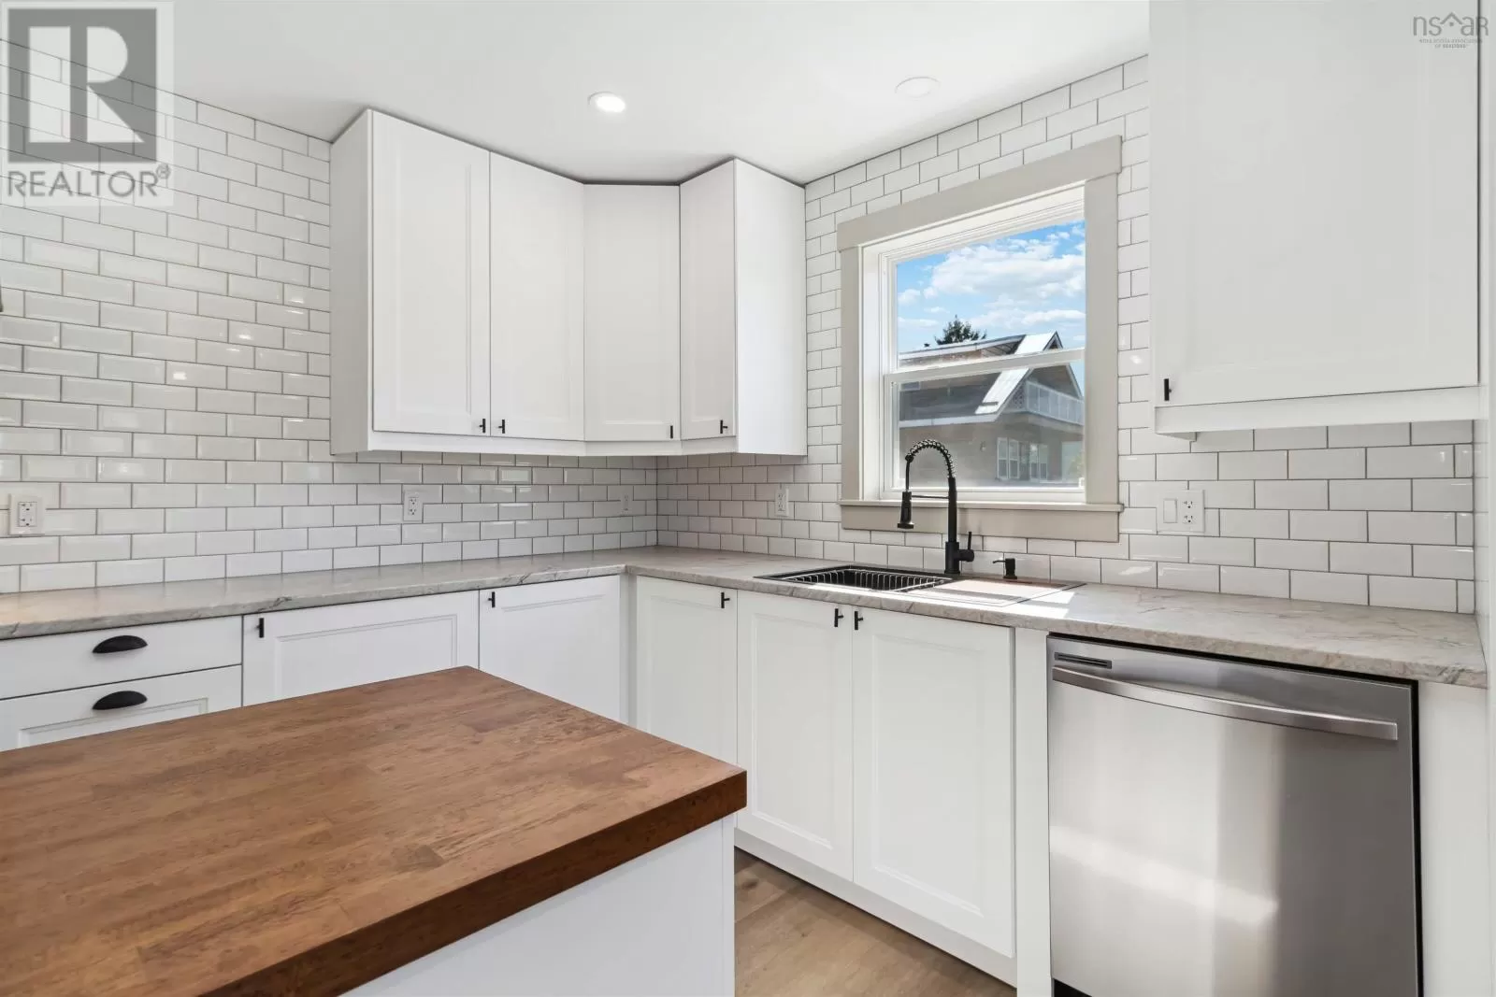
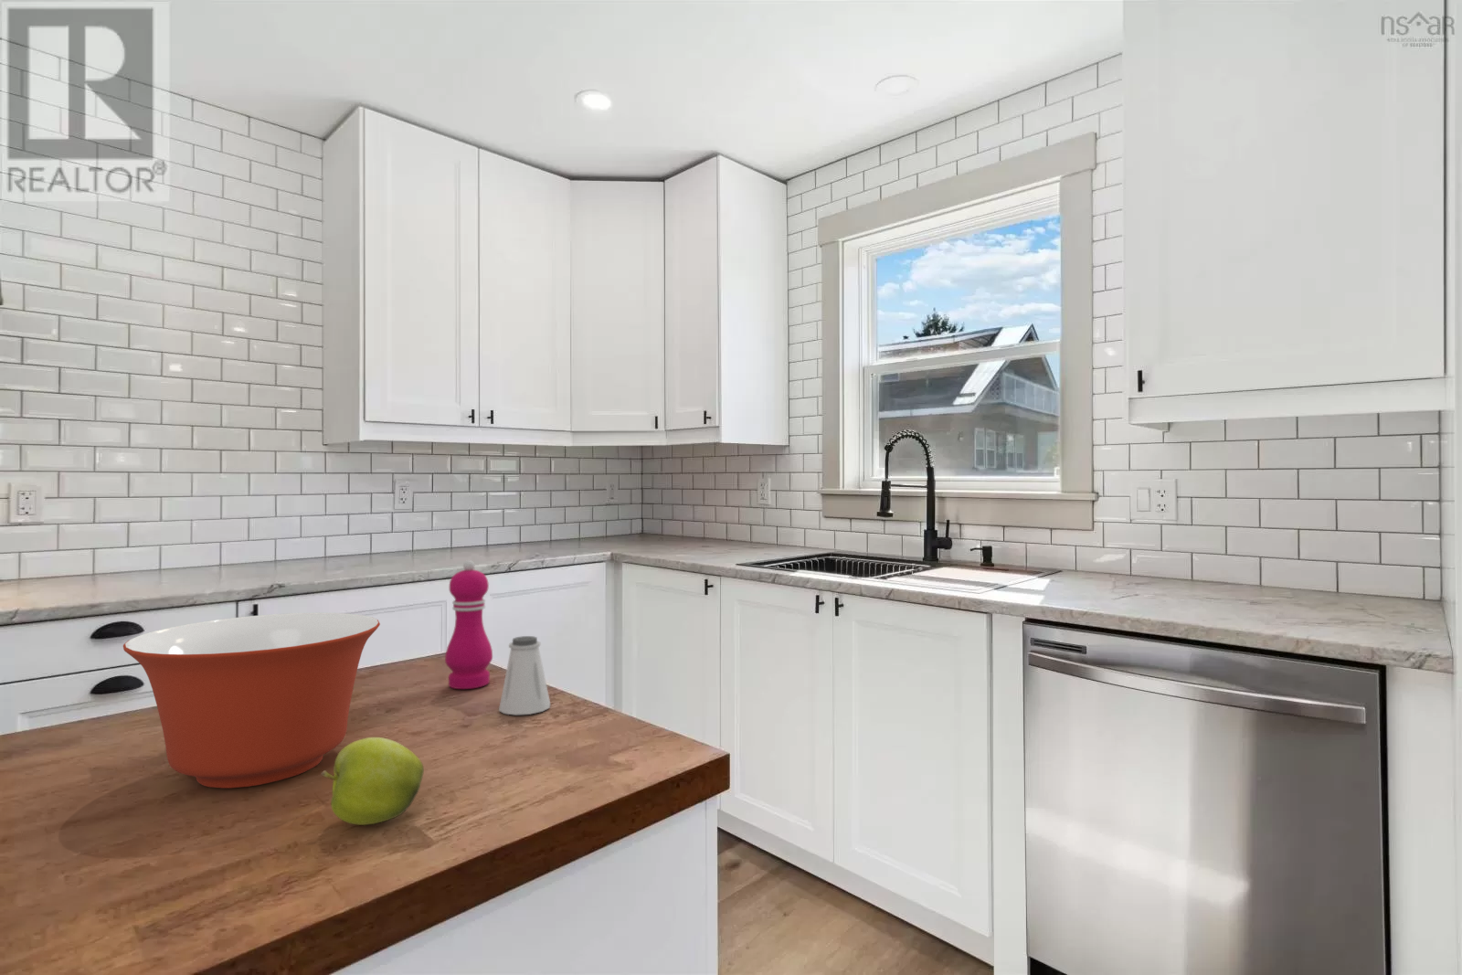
+ apple [320,737,425,826]
+ pepper mill [444,559,494,690]
+ mixing bowl [123,613,381,790]
+ saltshaker [498,635,552,716]
